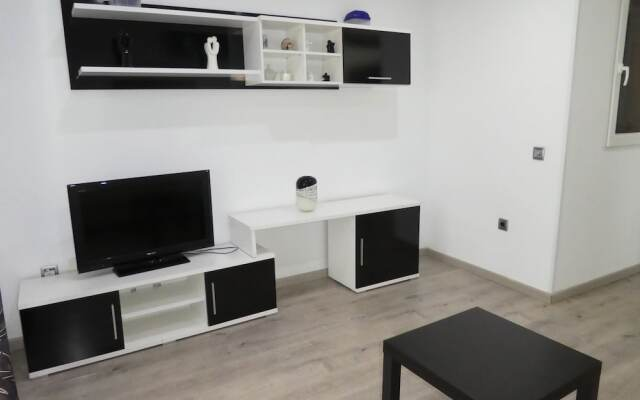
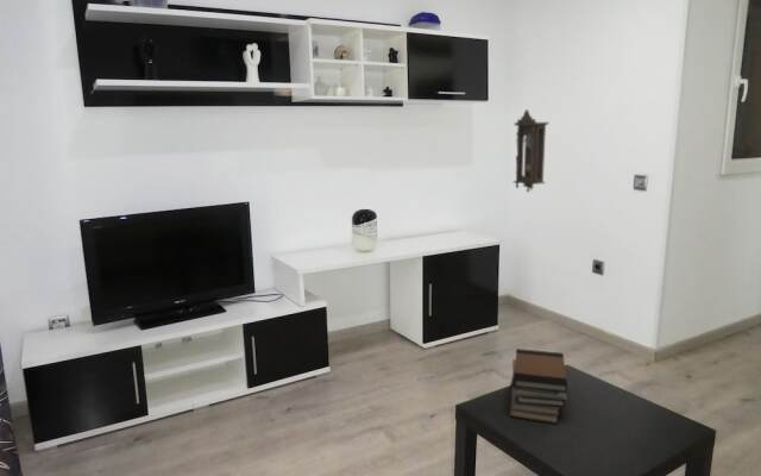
+ pendulum clock [511,108,549,194]
+ book stack [509,347,568,425]
